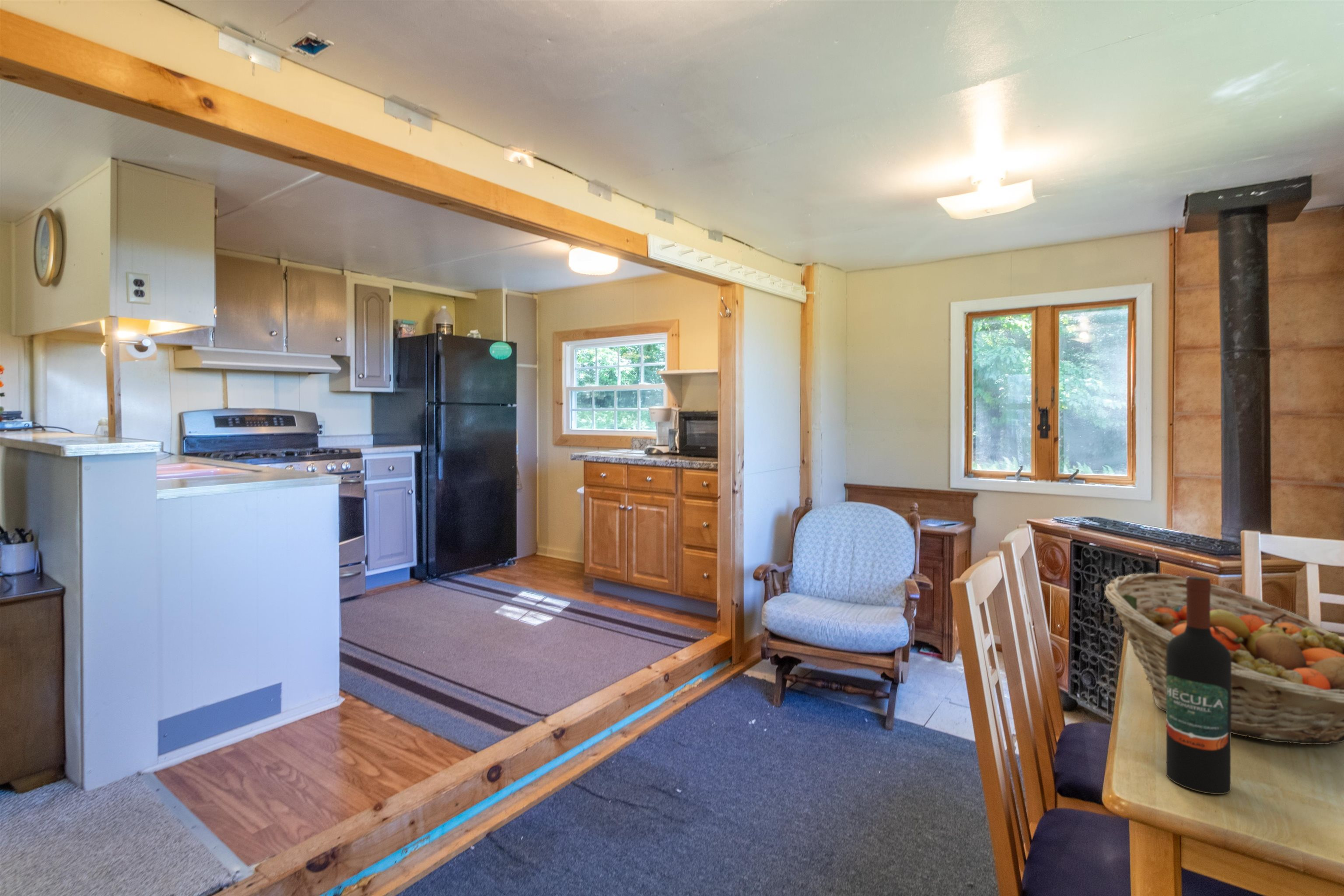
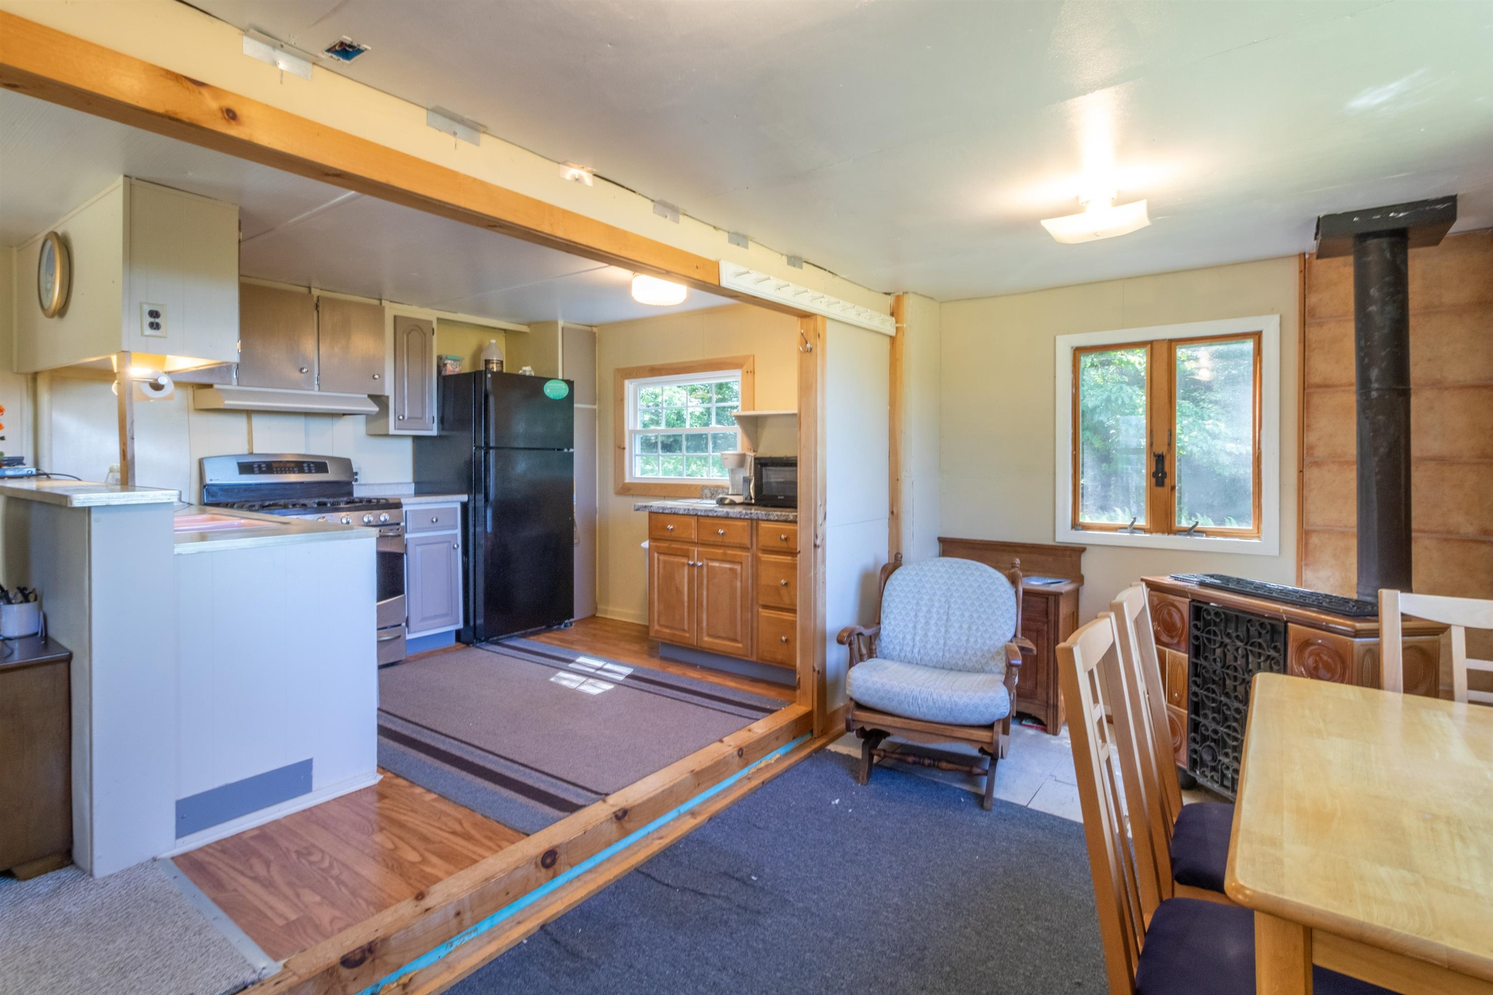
- fruit basket [1104,573,1344,745]
- wine bottle [1166,576,1232,795]
